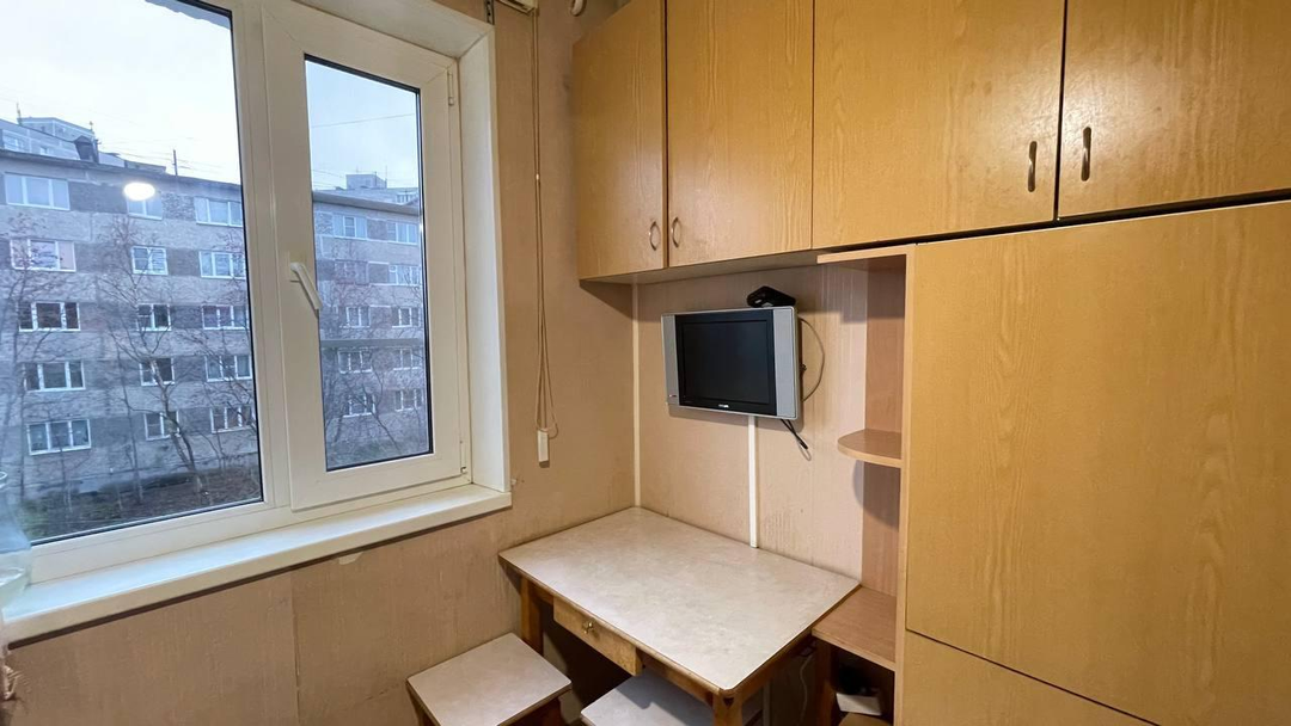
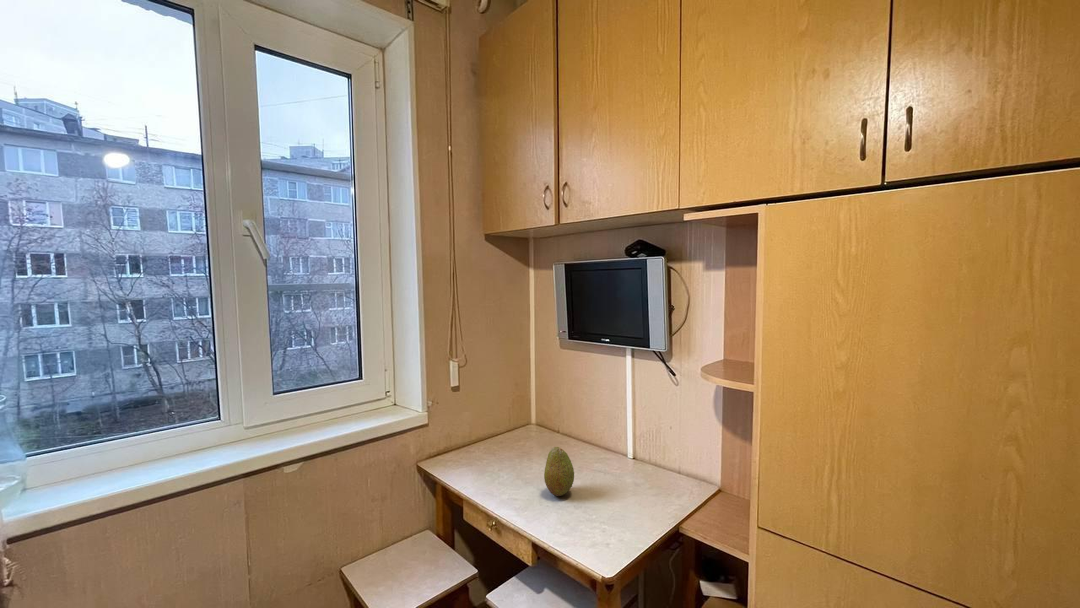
+ fruit [543,446,575,497]
